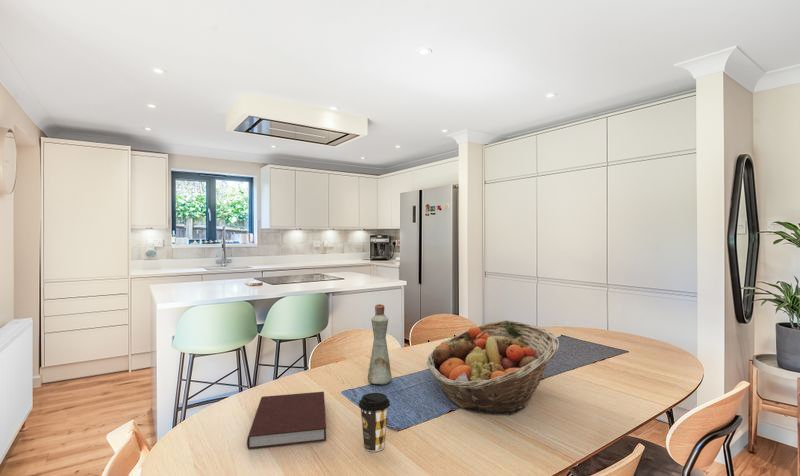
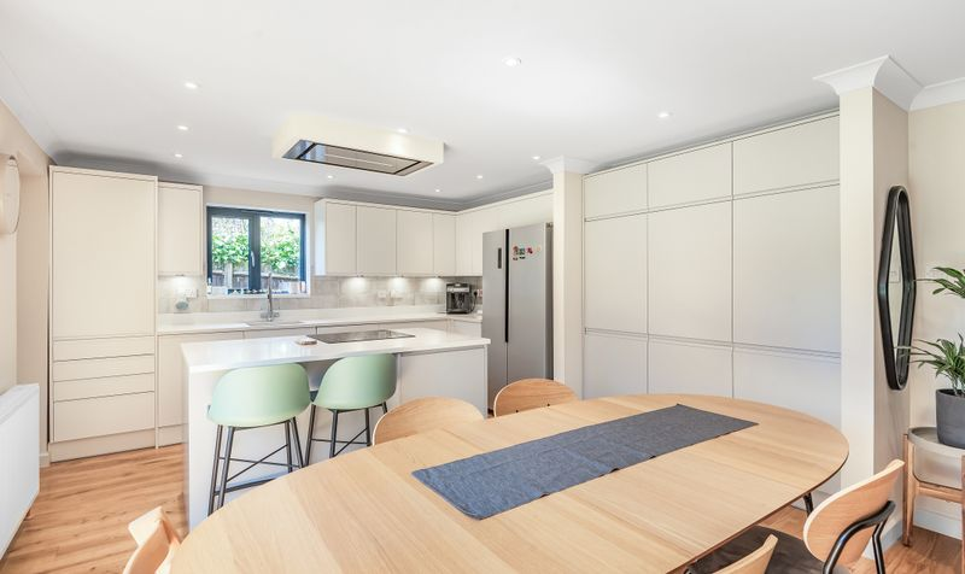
- bottle [367,303,393,385]
- notebook [246,391,327,450]
- fruit basket [426,320,560,416]
- coffee cup [358,392,391,452]
